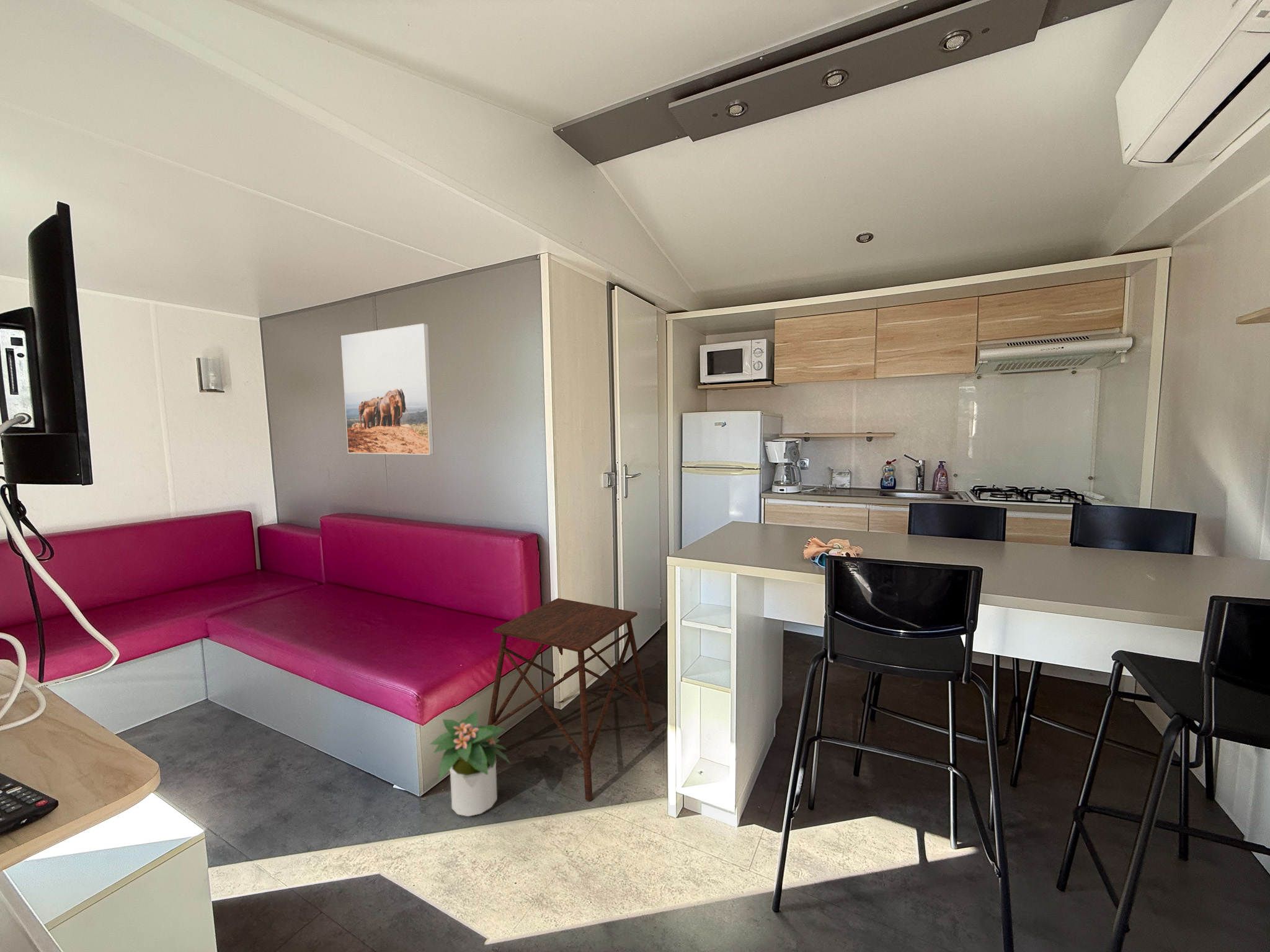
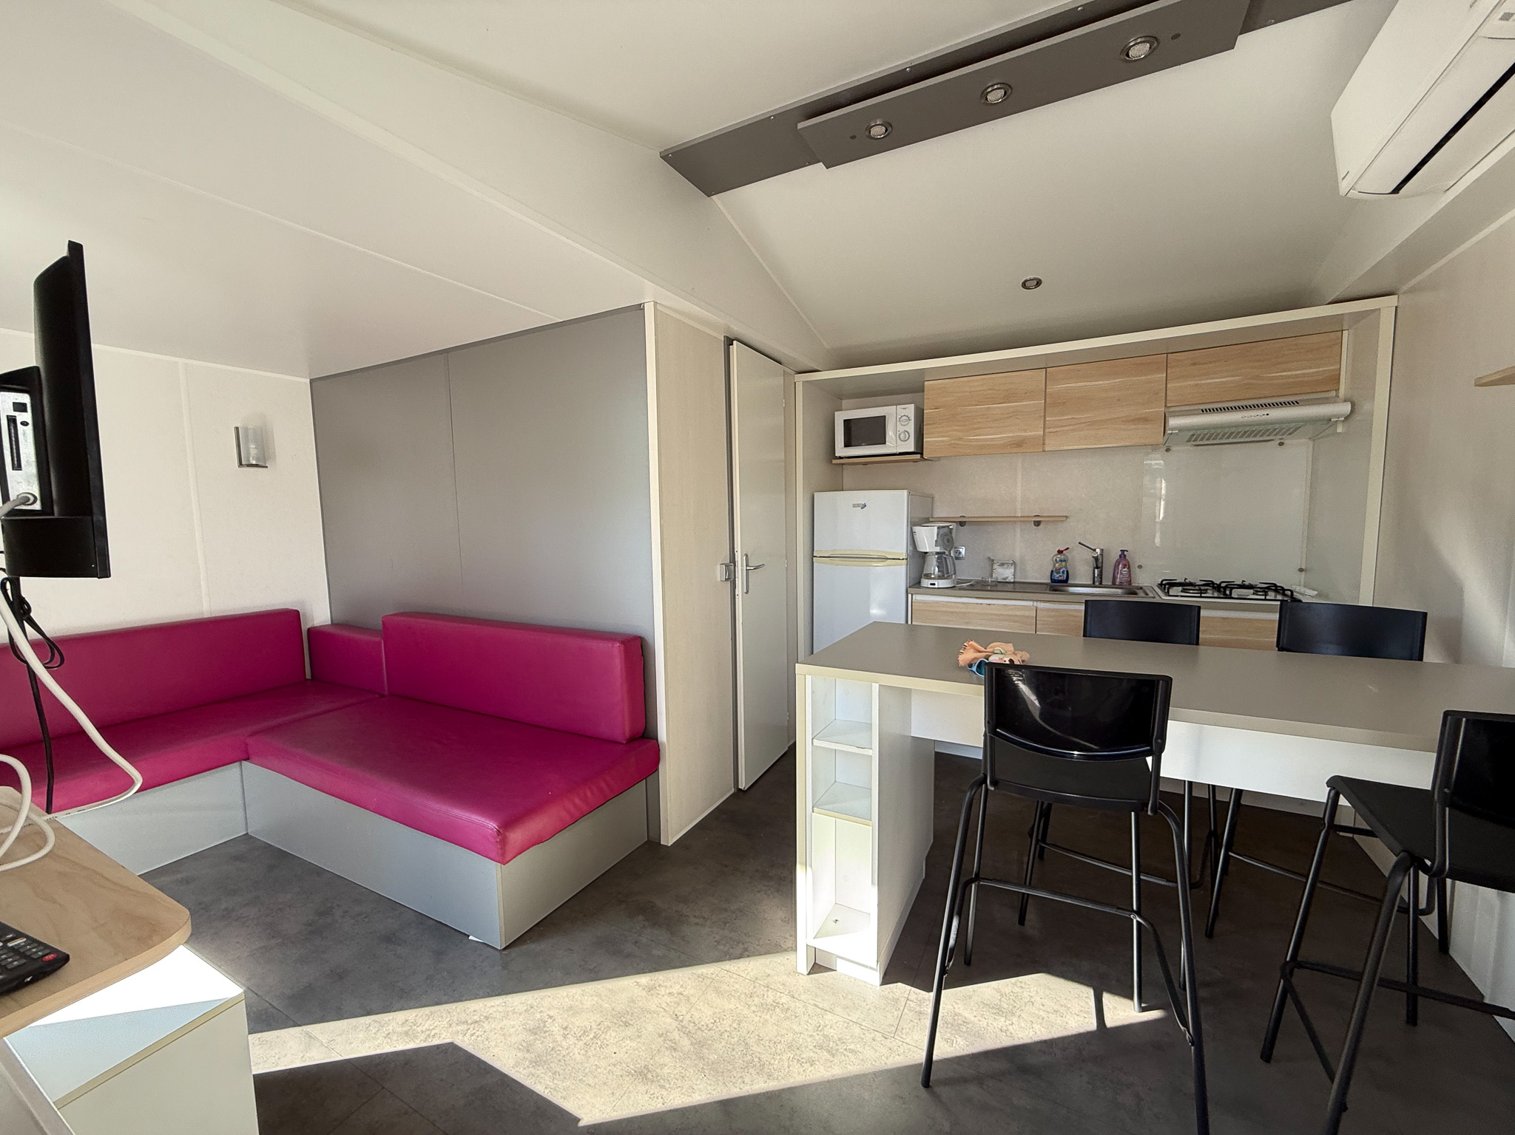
- side table [487,597,654,801]
- potted plant [429,710,512,817]
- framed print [340,323,435,456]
